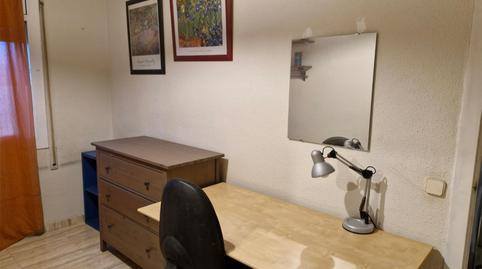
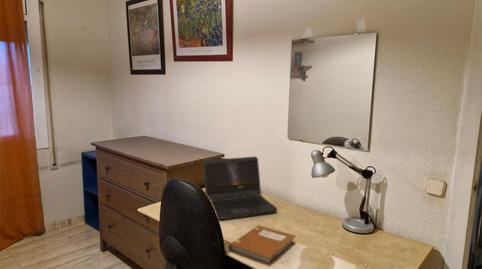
+ notebook [228,224,297,267]
+ laptop computer [202,156,278,221]
